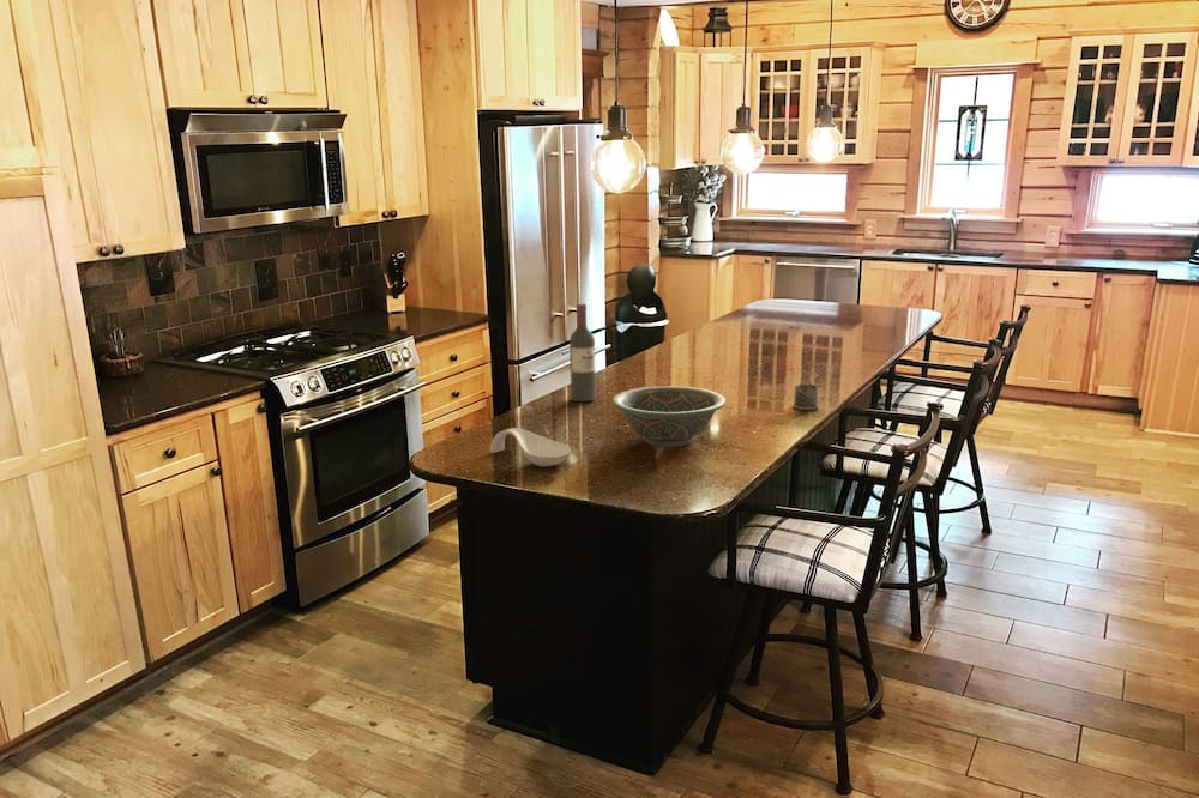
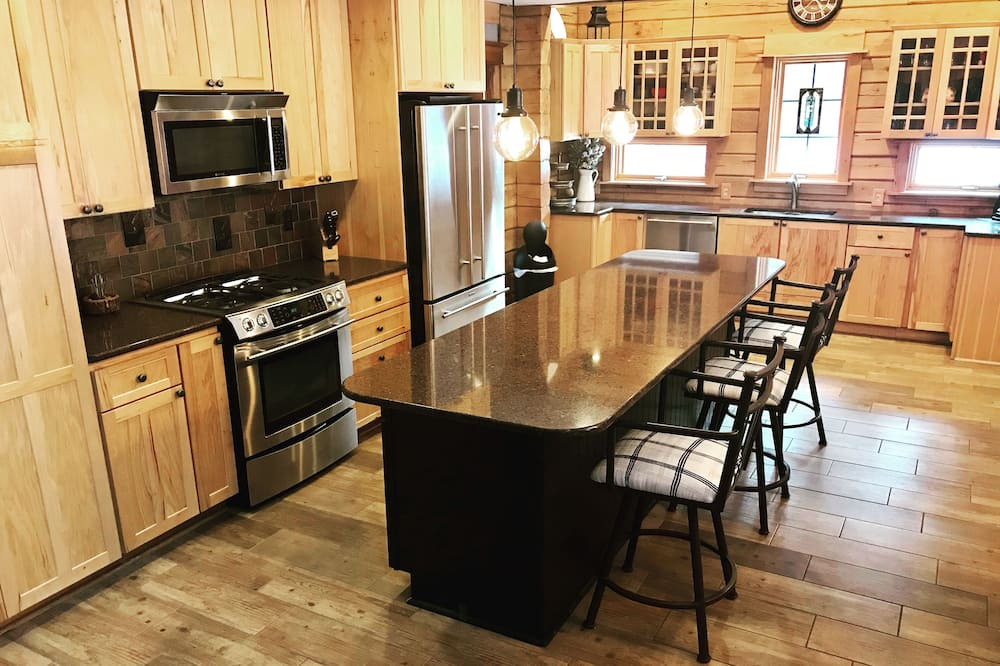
- tea glass holder [791,381,819,411]
- wine bottle [568,302,597,403]
- spoon rest [489,427,572,467]
- decorative bowl [610,385,727,448]
